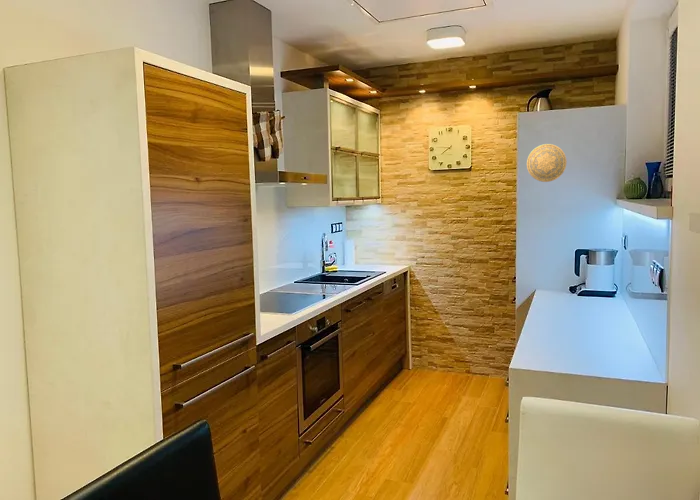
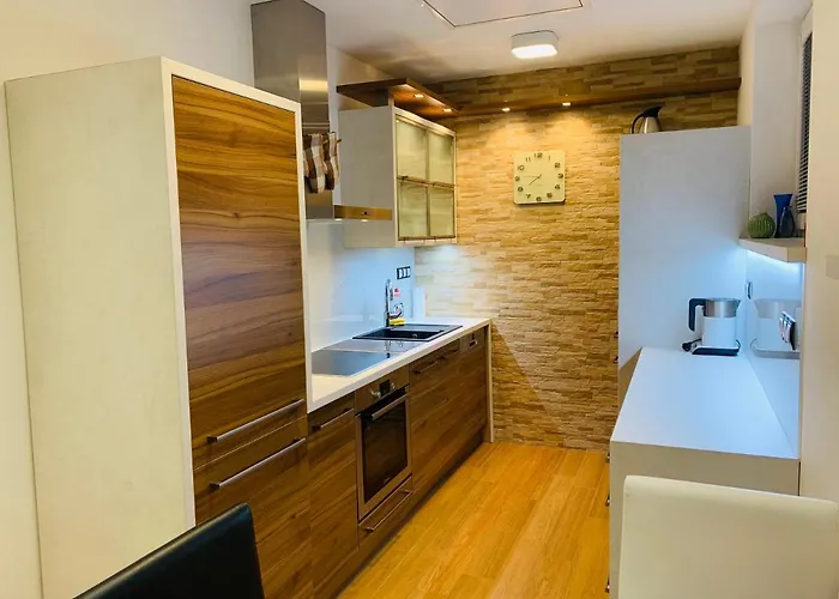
- decorative plate [526,143,568,183]
